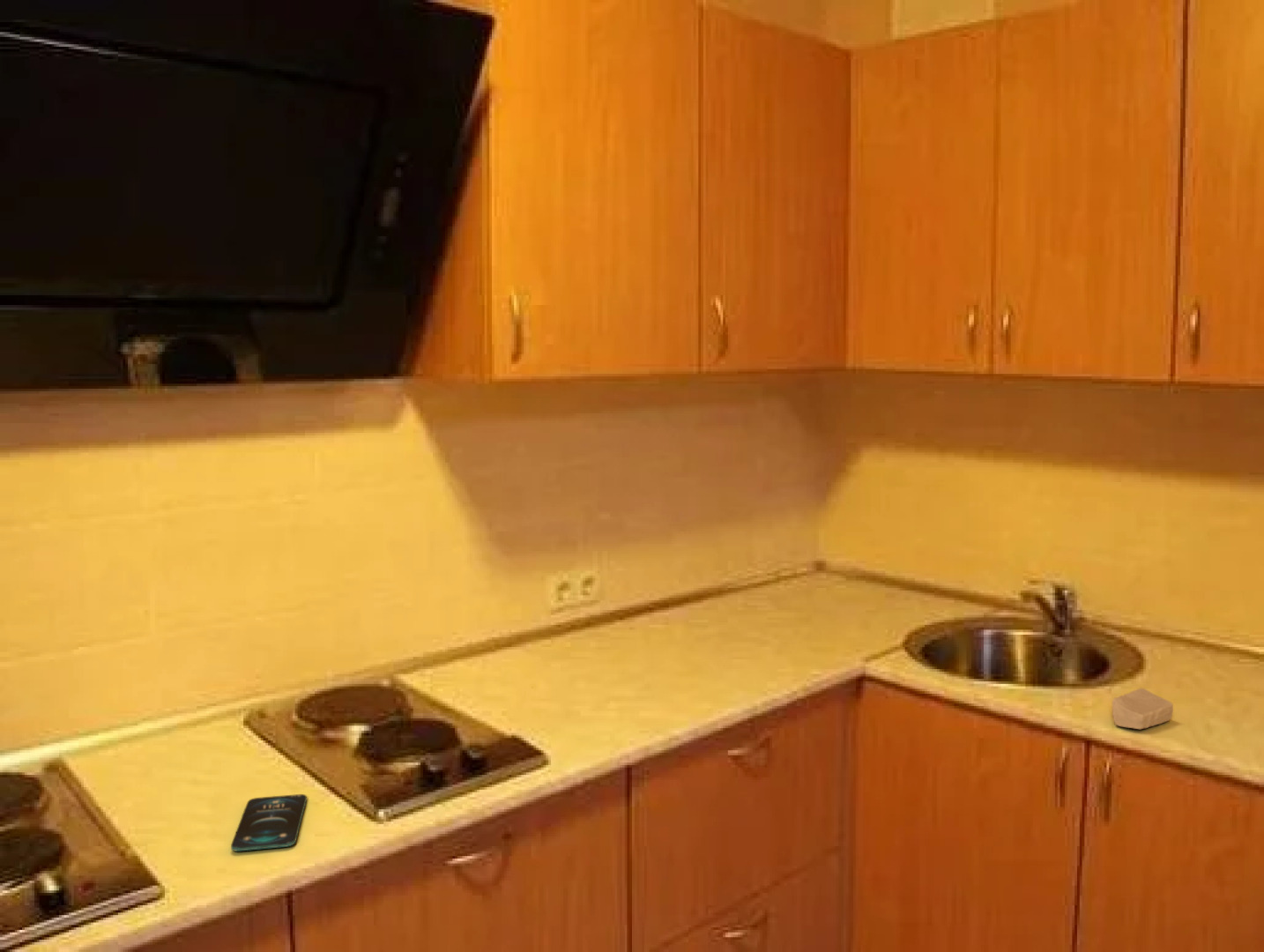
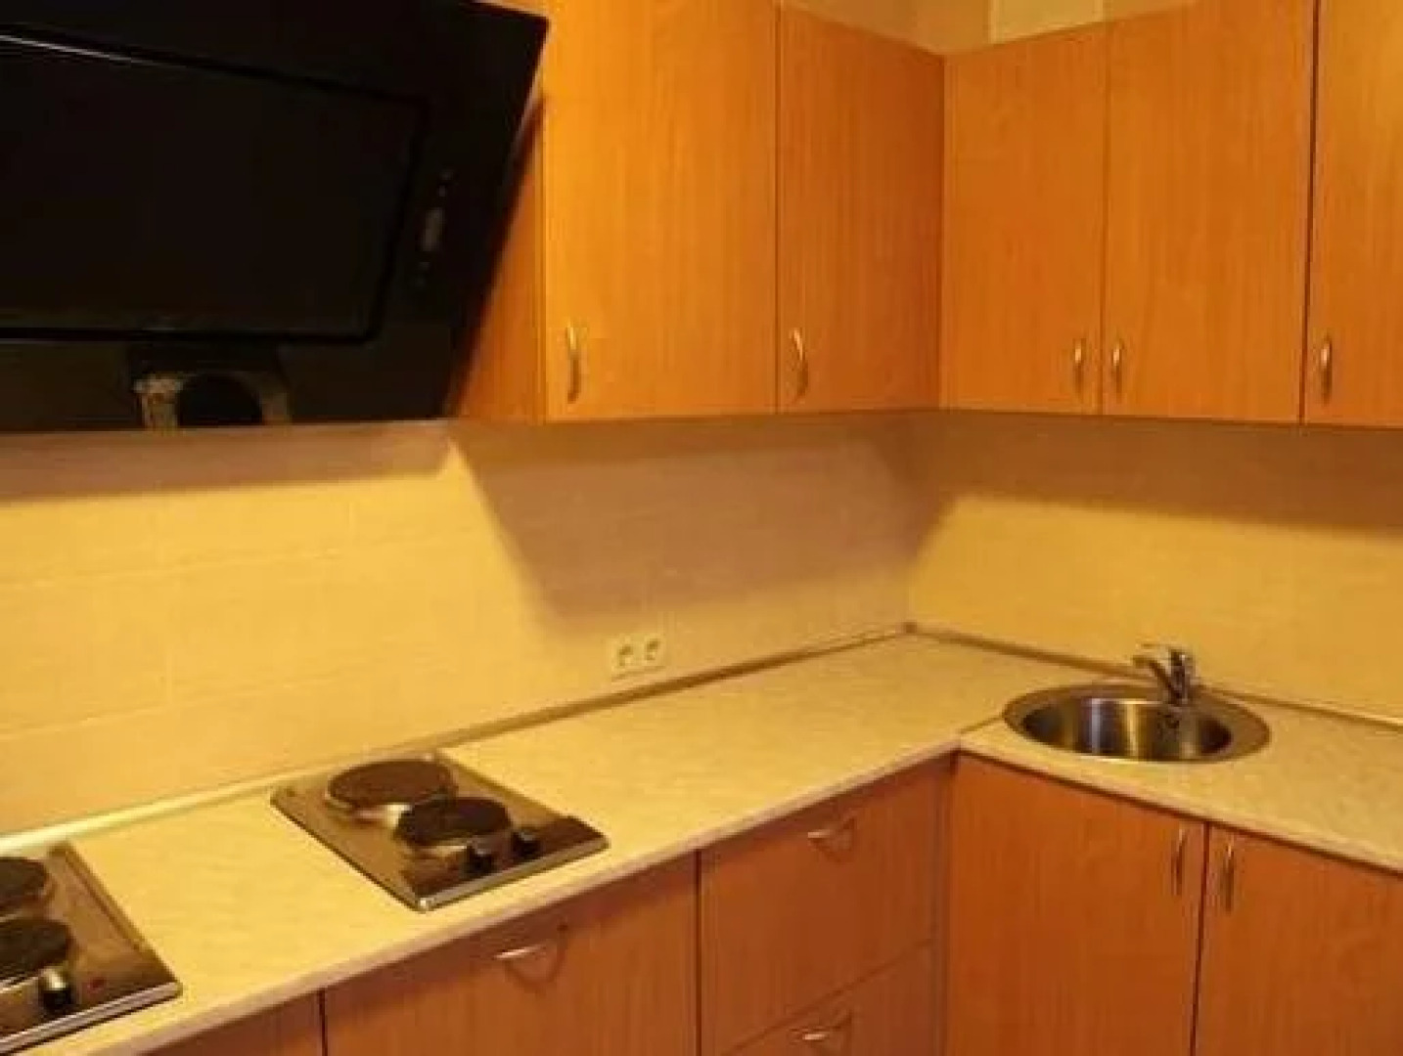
- smartphone [230,793,308,852]
- soap bar [1112,688,1174,730]
